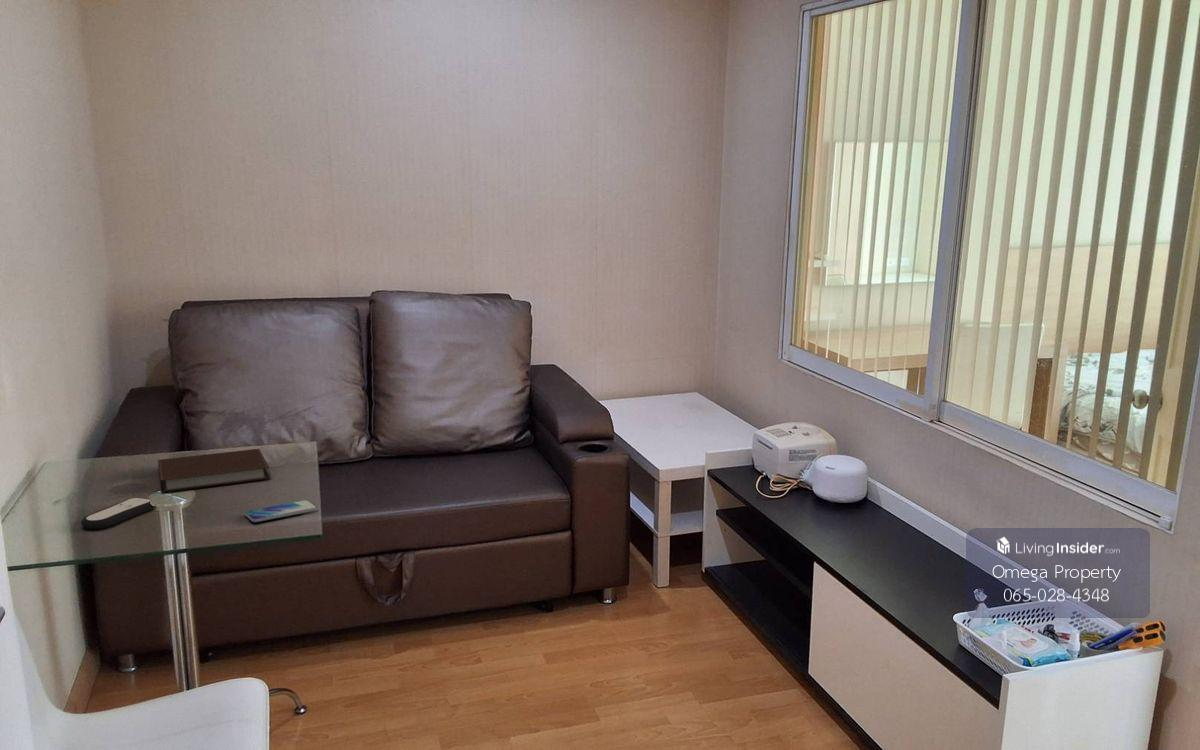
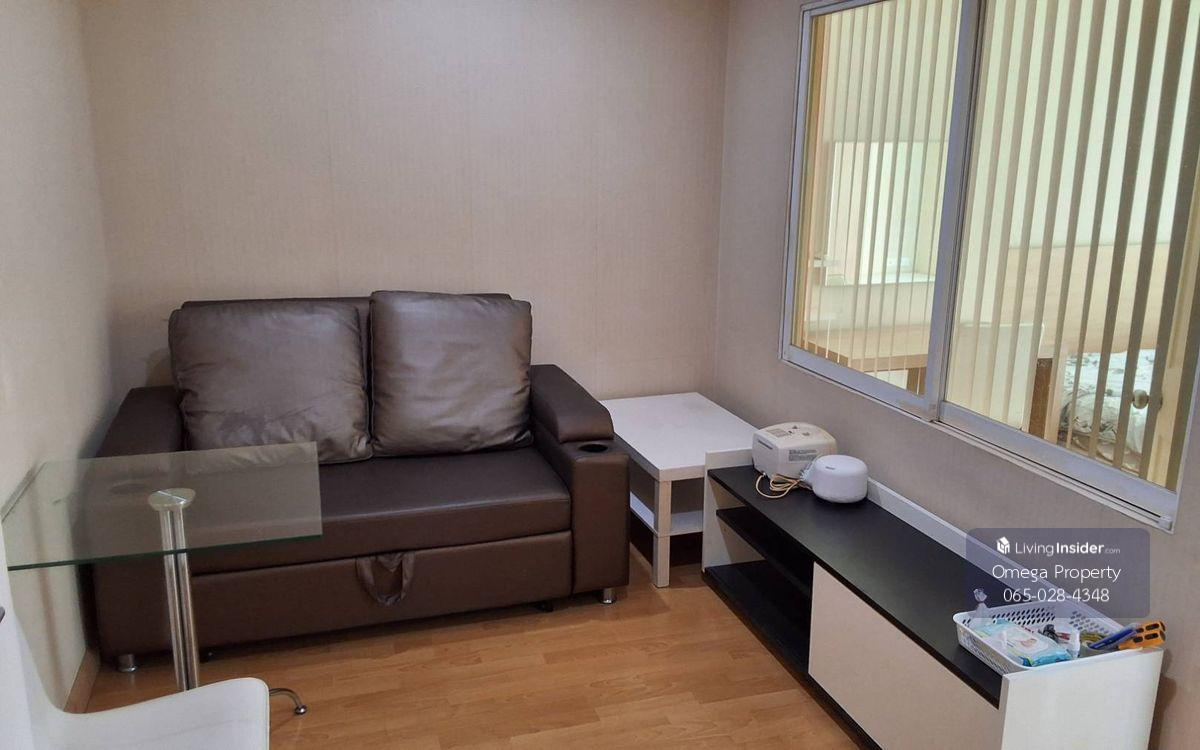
- smartphone [243,499,319,523]
- remote control [80,496,156,530]
- notebook [157,448,271,493]
